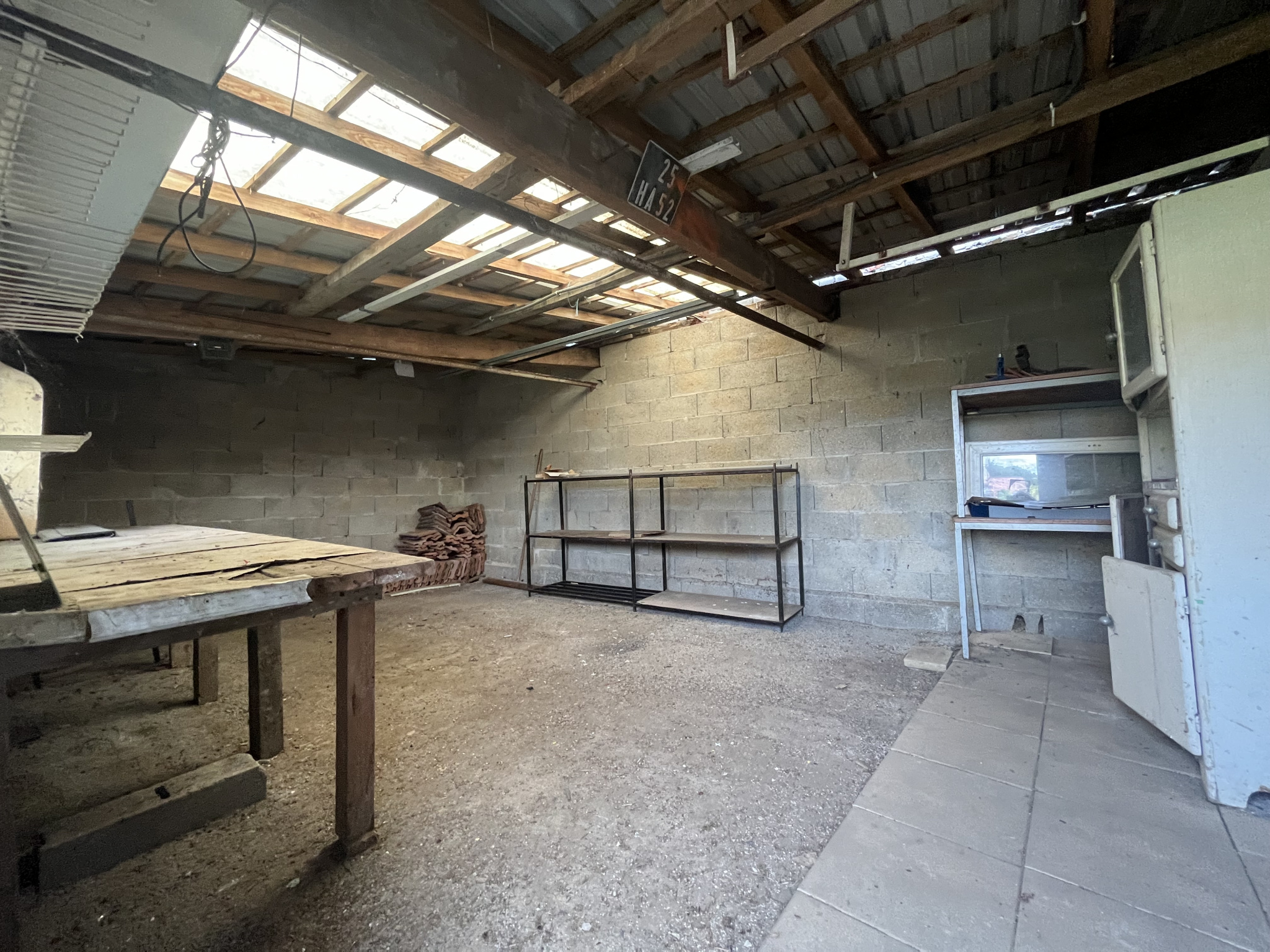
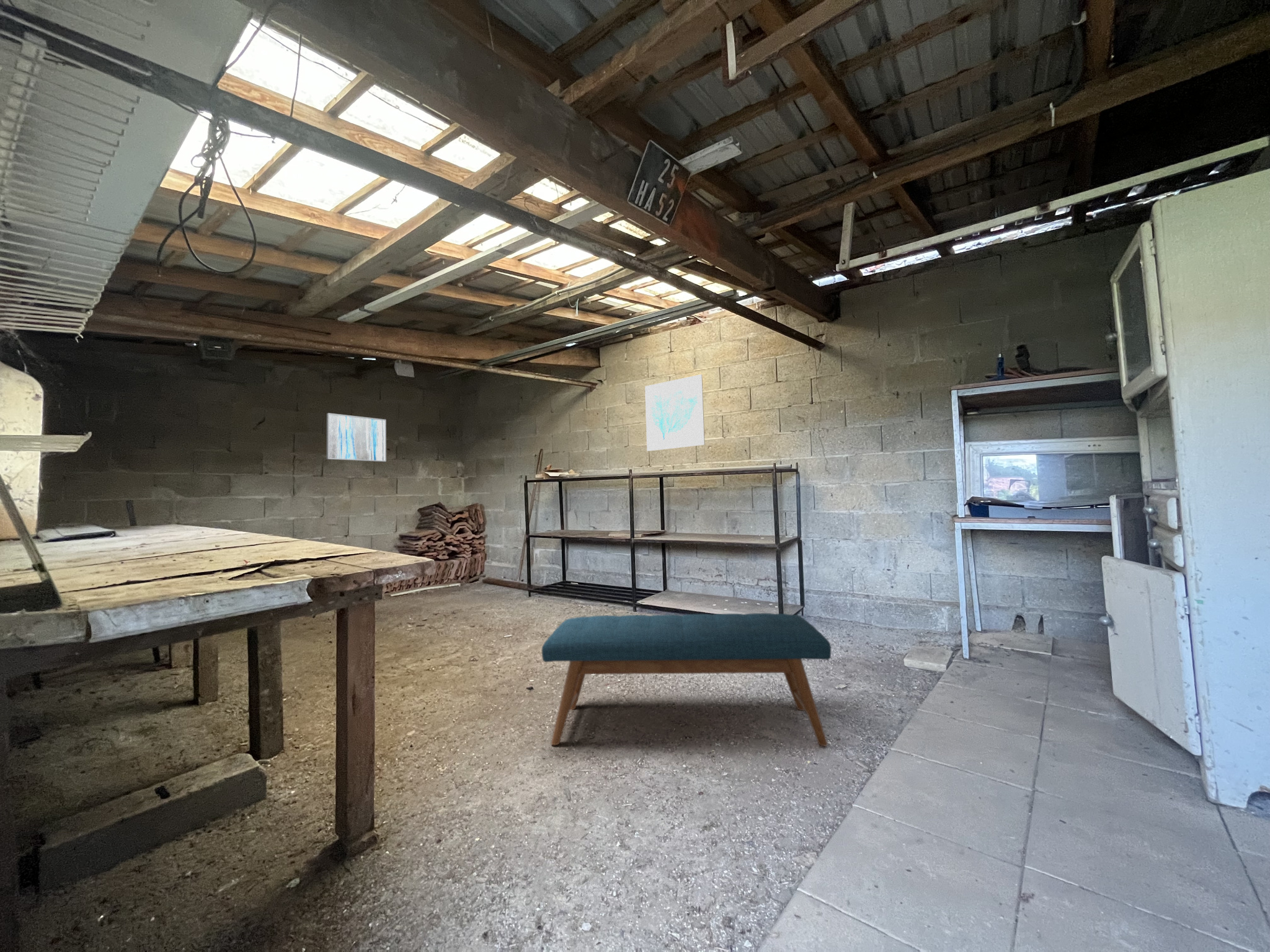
+ wall art [644,374,706,452]
+ wall art [326,412,387,462]
+ bench [541,612,832,747]
